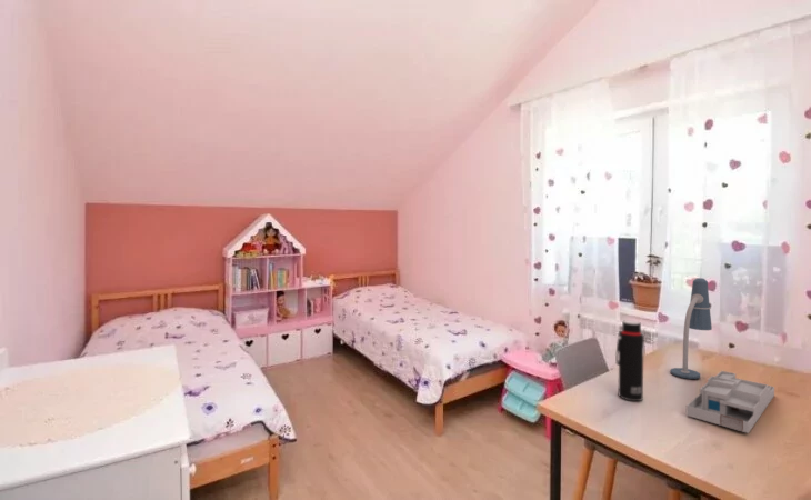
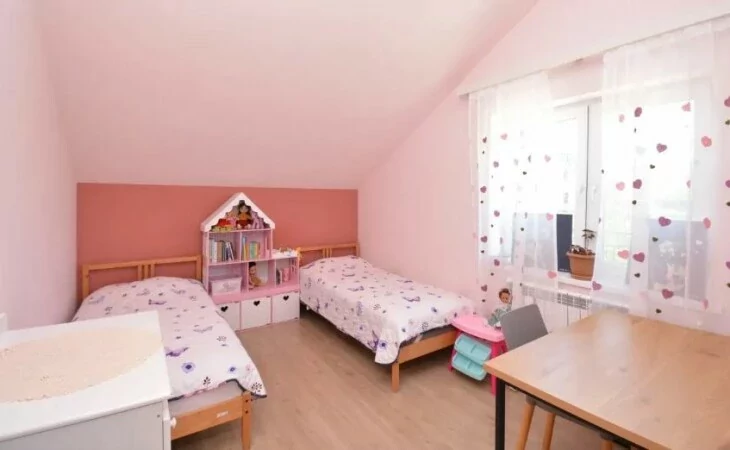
- desk organizer [684,370,775,434]
- desk lamp [669,277,713,380]
- water bottle [614,320,645,402]
